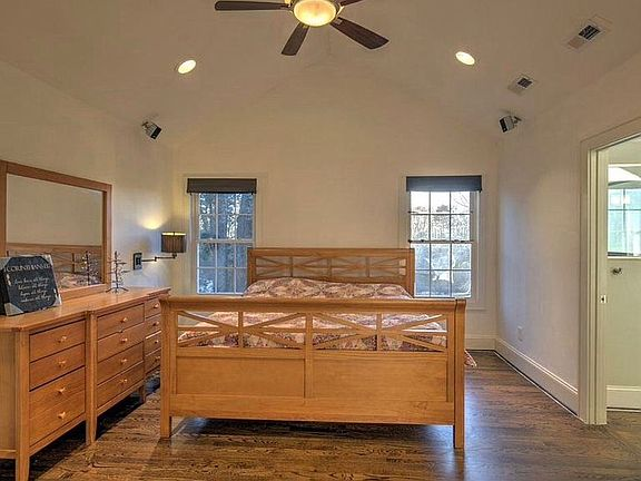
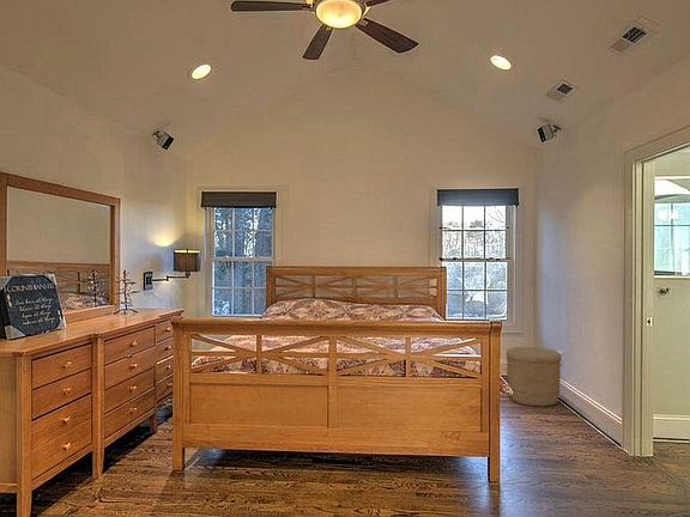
+ woven basket [506,346,563,408]
